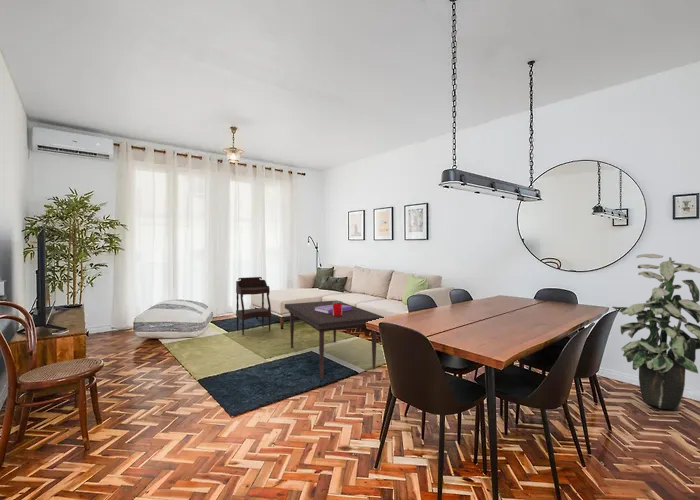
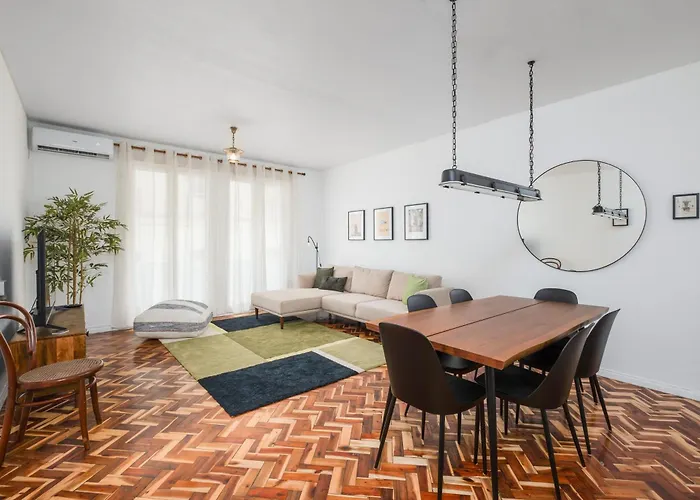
- side table [235,276,272,336]
- indoor plant [611,253,700,411]
- coffee table [284,299,385,379]
